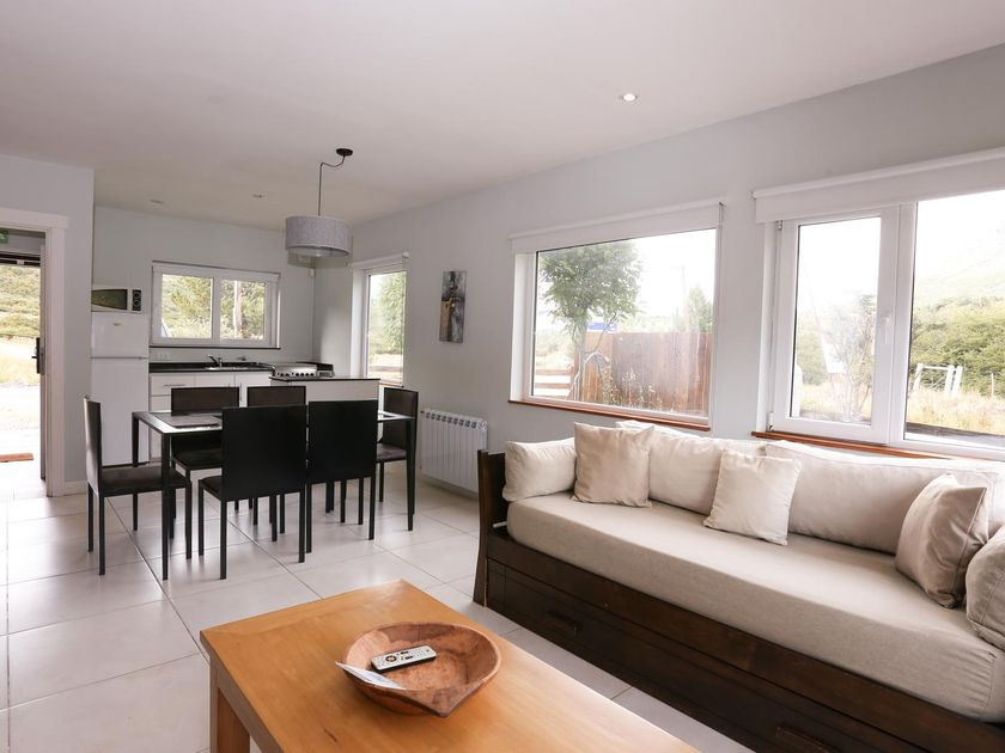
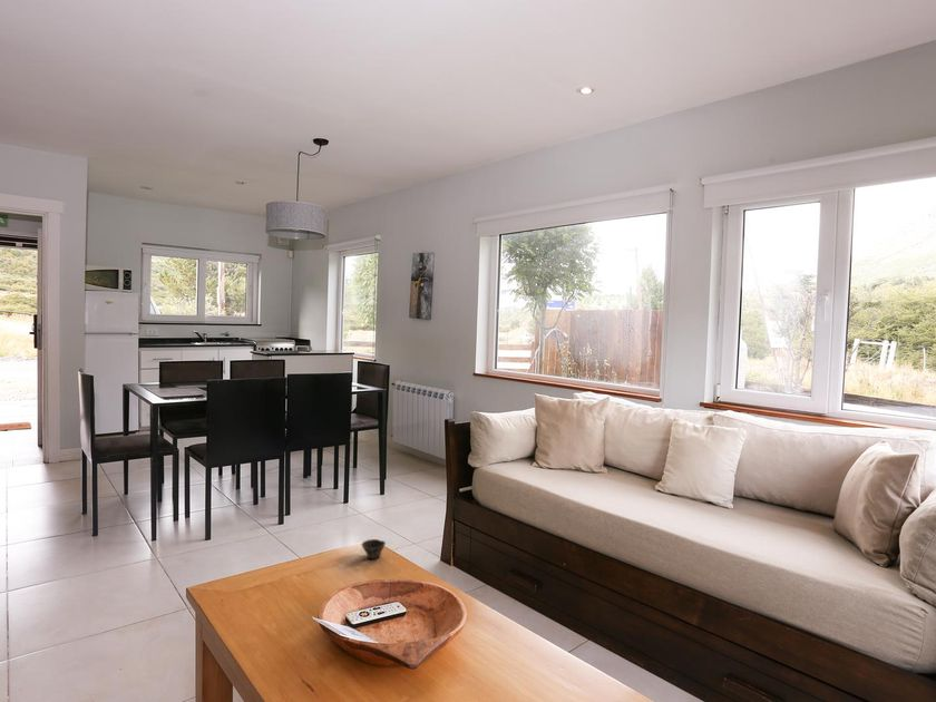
+ cup [361,538,387,560]
